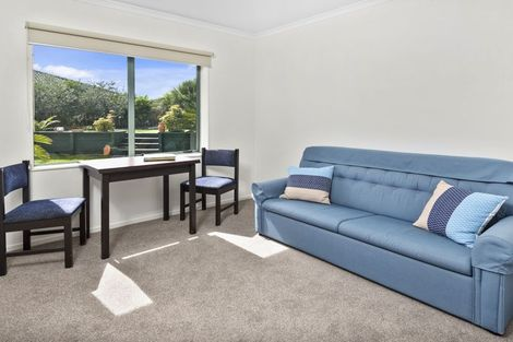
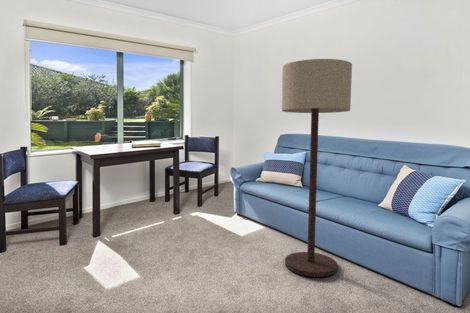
+ floor lamp [281,58,353,278]
